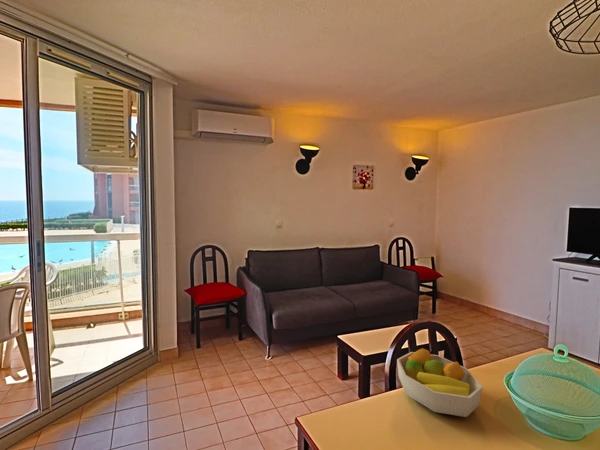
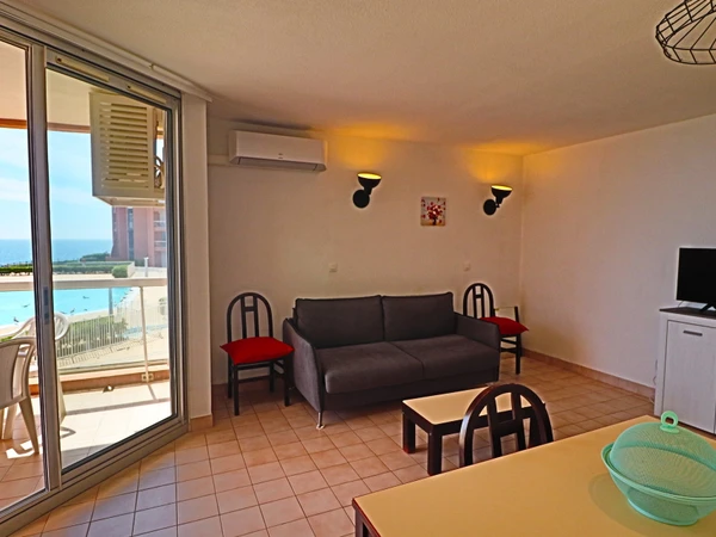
- fruit bowl [396,347,484,418]
